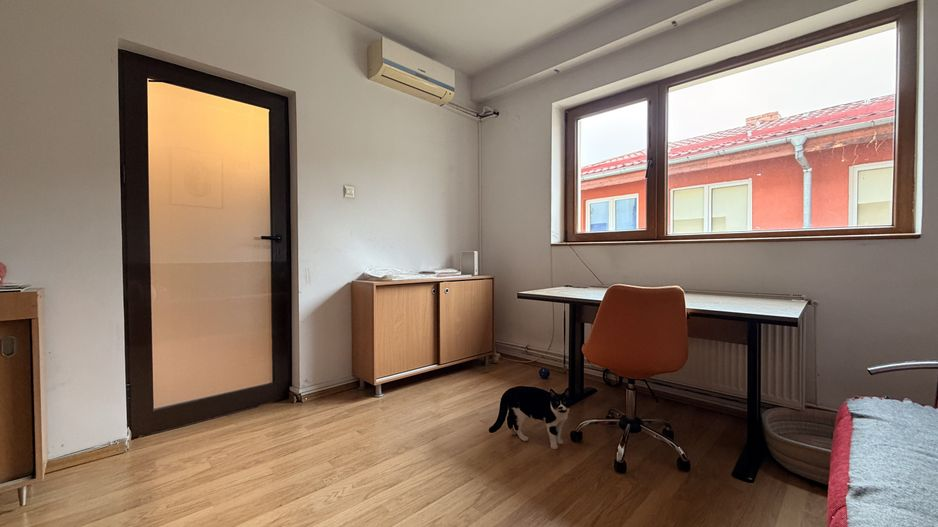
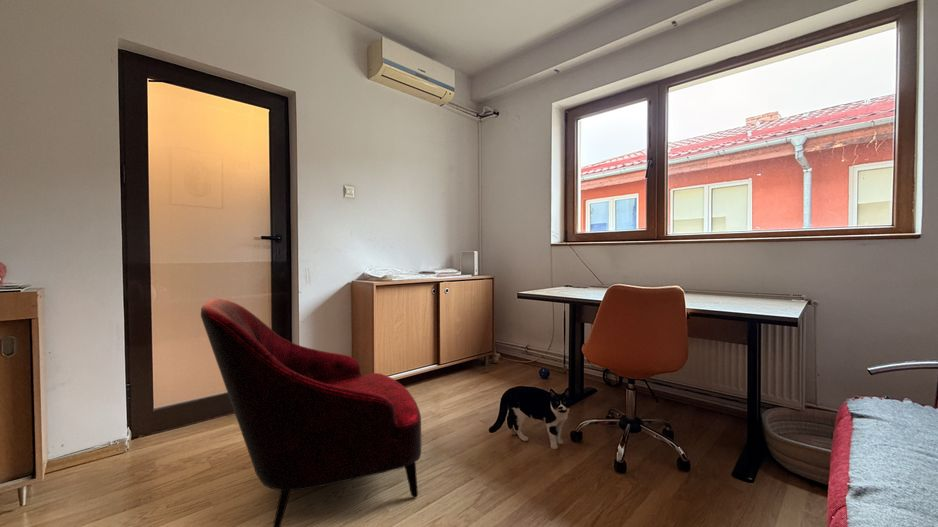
+ armchair [200,298,423,527]
